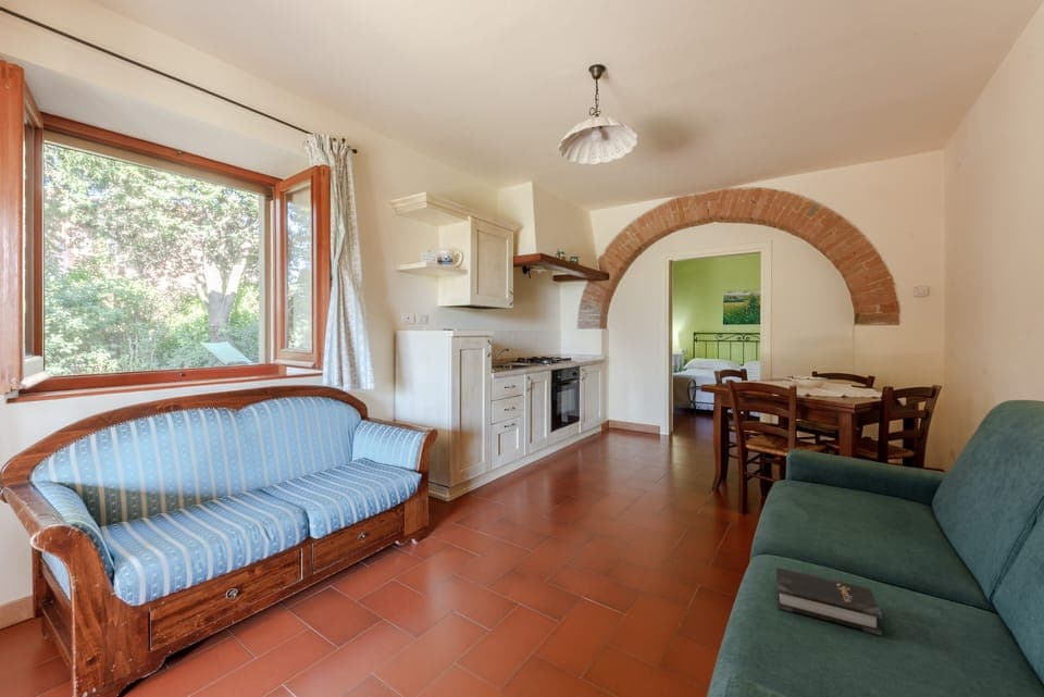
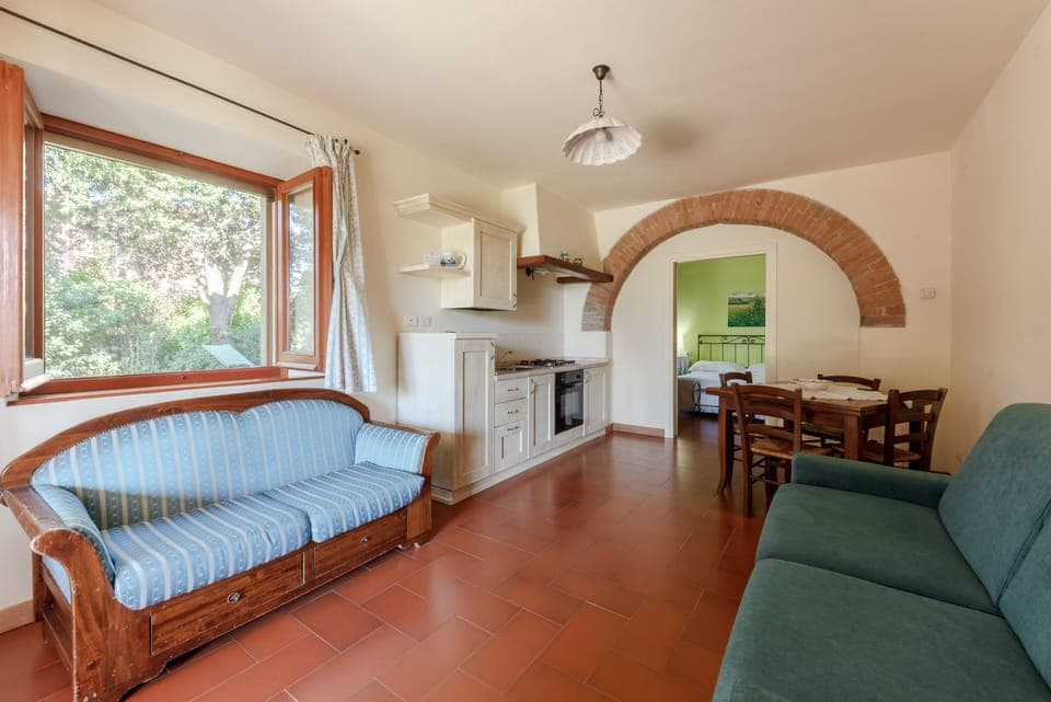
- hardback book [775,567,883,636]
